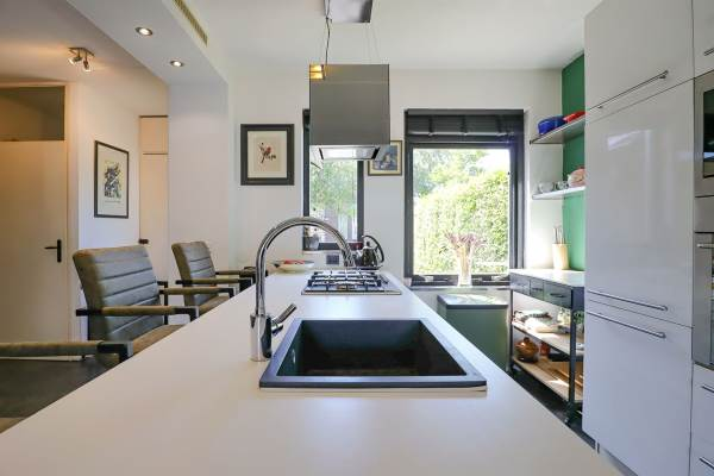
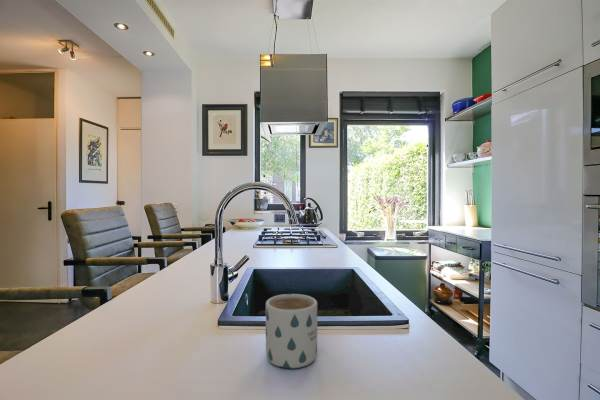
+ mug [265,293,318,369]
